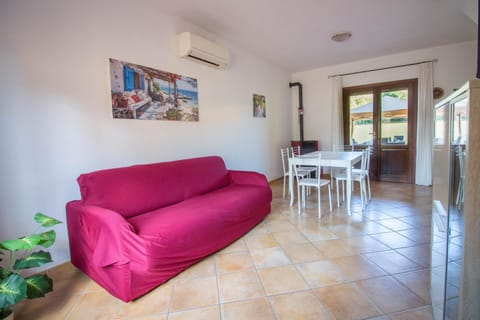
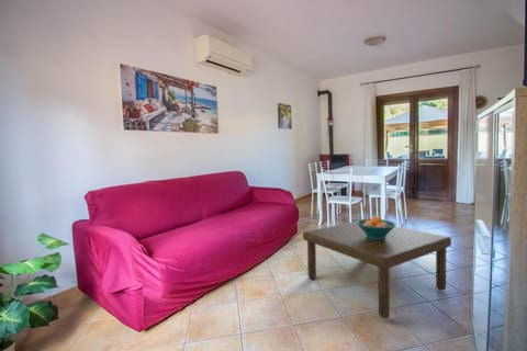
+ fruit bowl [356,215,397,239]
+ coffee table [302,220,452,319]
